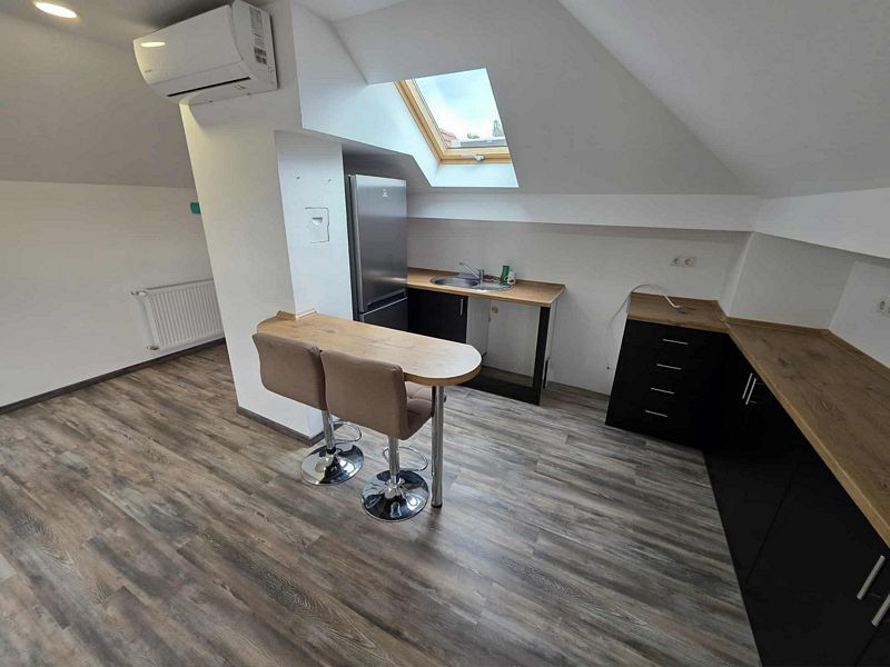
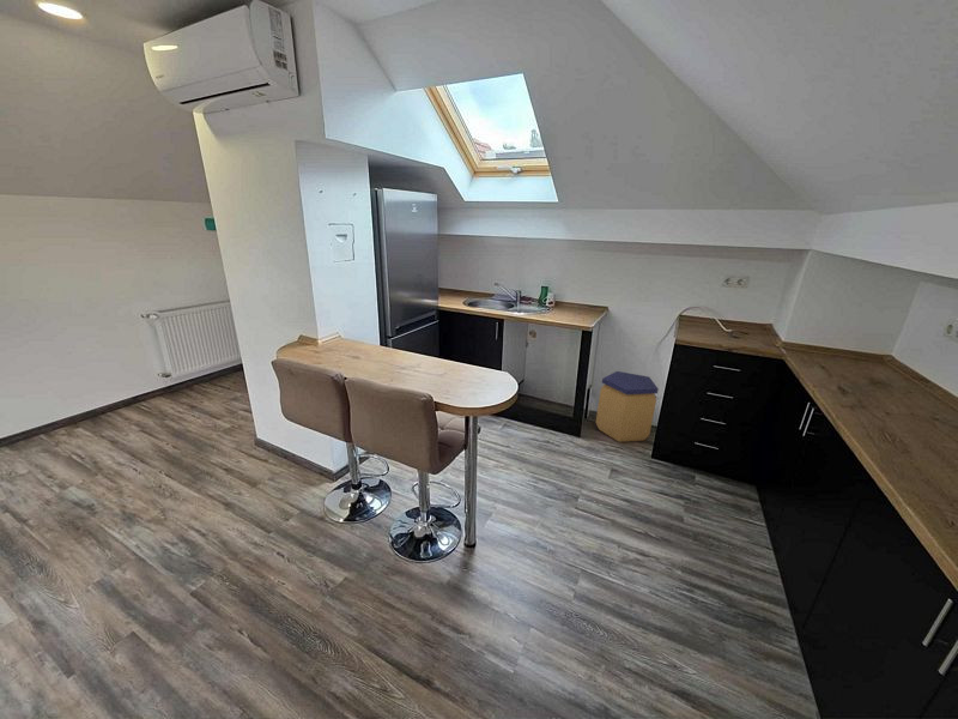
+ trash can [595,370,660,443]
